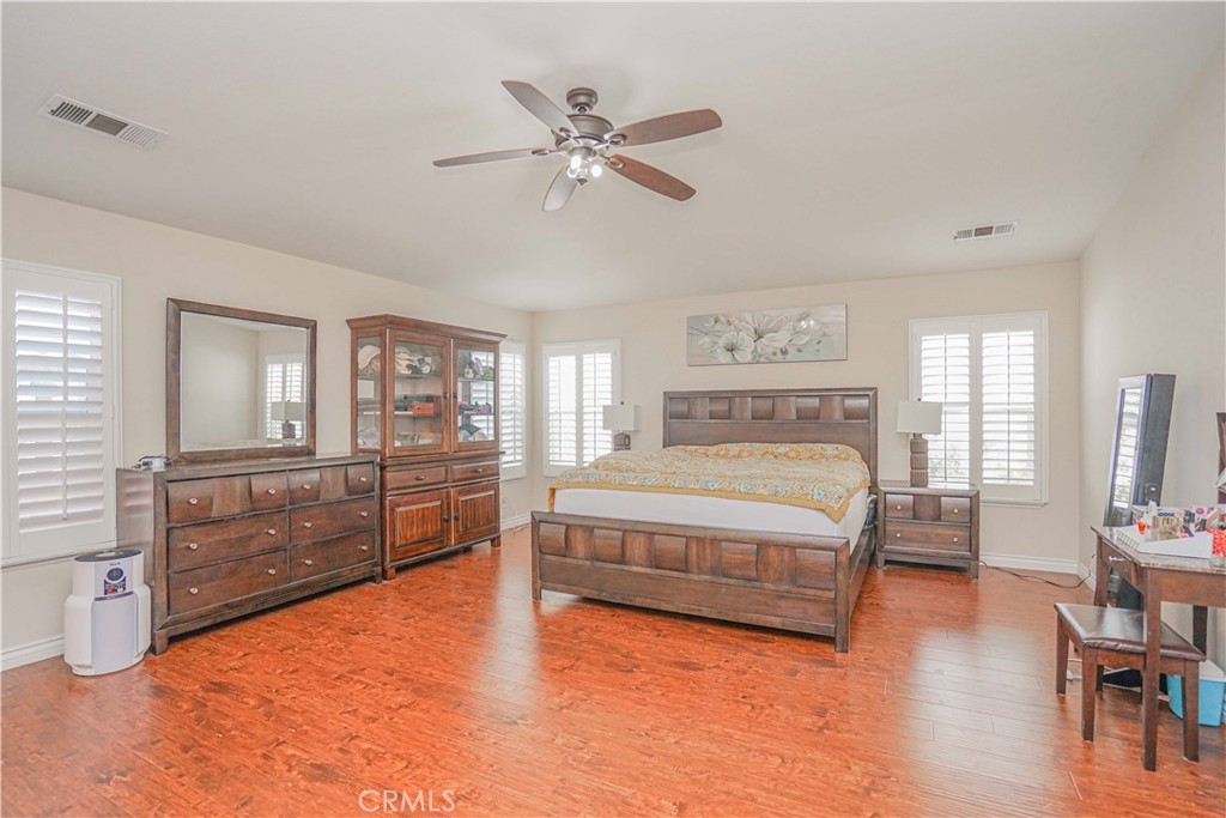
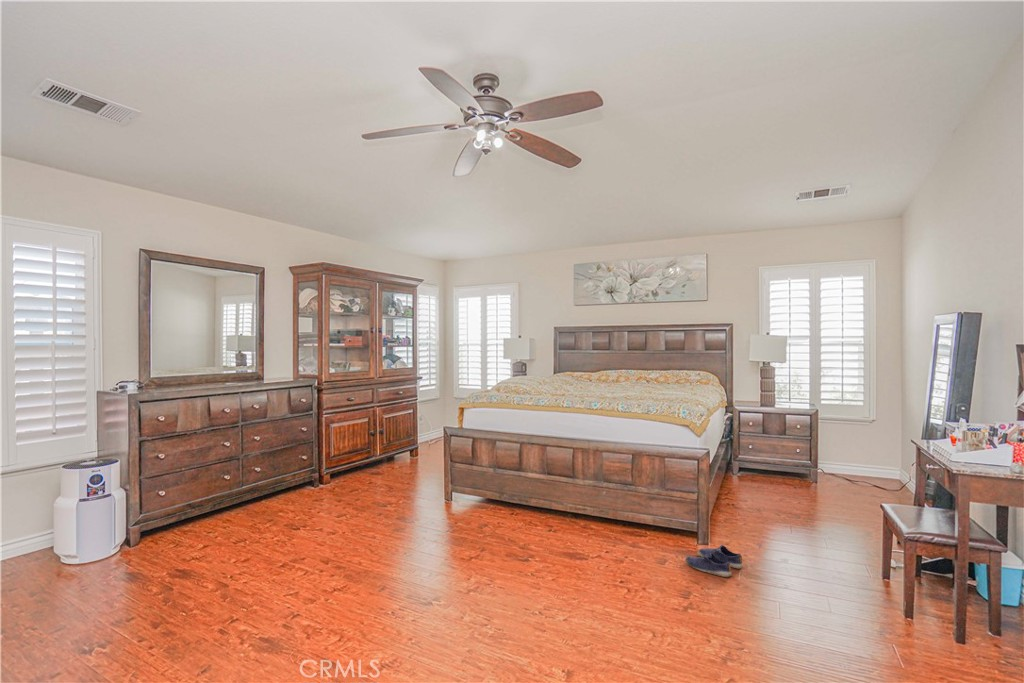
+ shoe [684,544,743,578]
